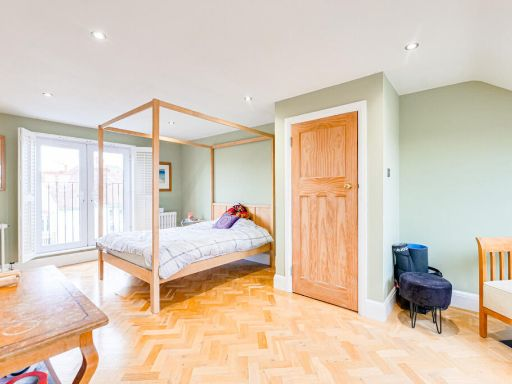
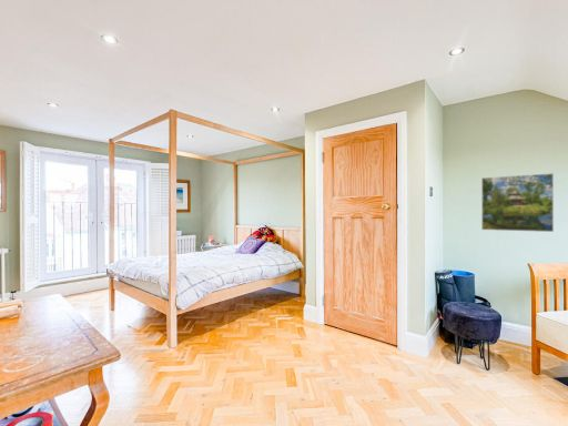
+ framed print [480,172,555,233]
